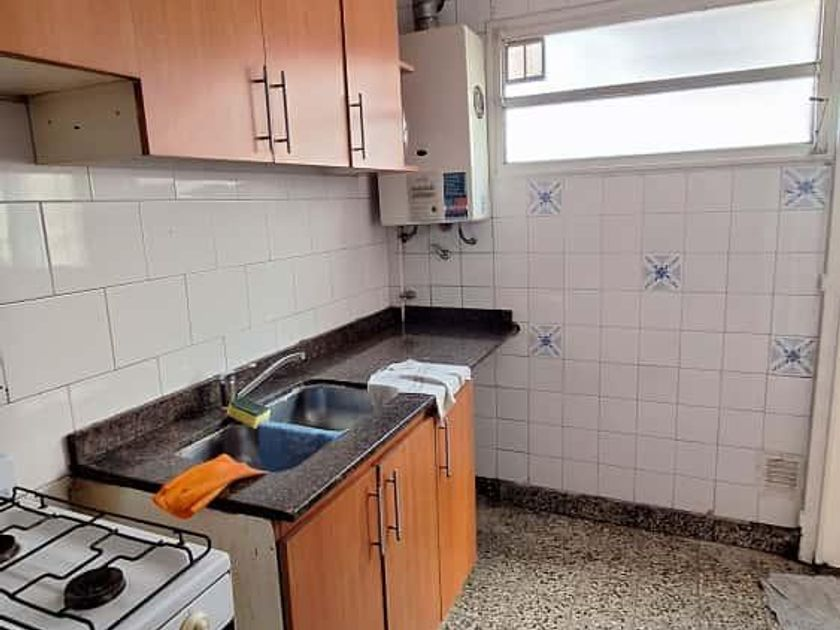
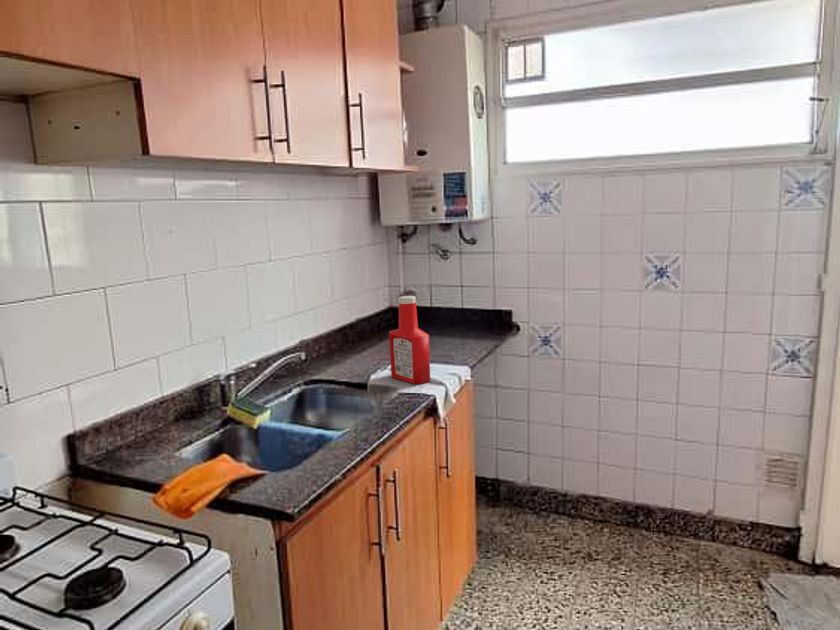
+ soap bottle [388,295,431,385]
